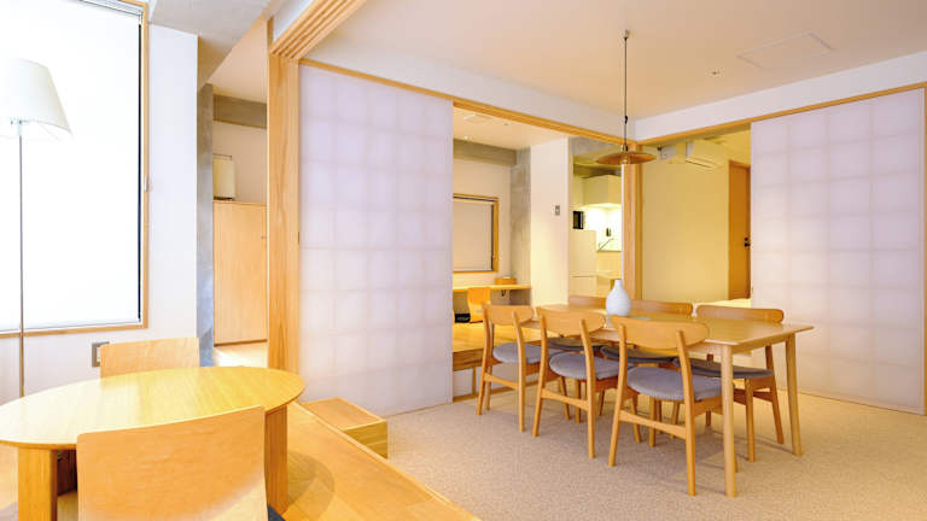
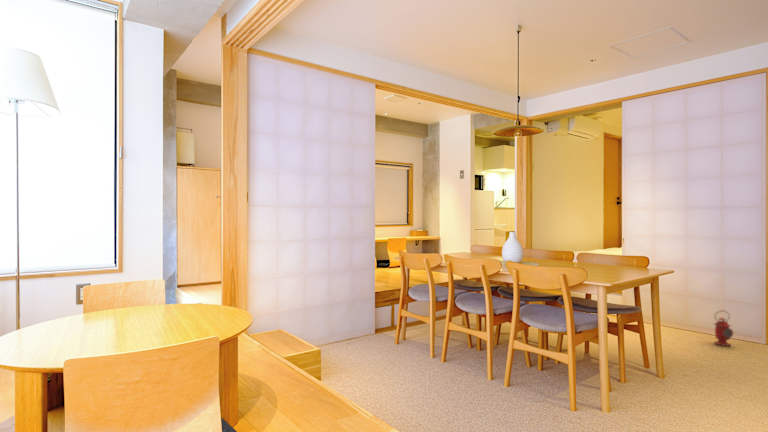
+ lantern [713,310,734,347]
